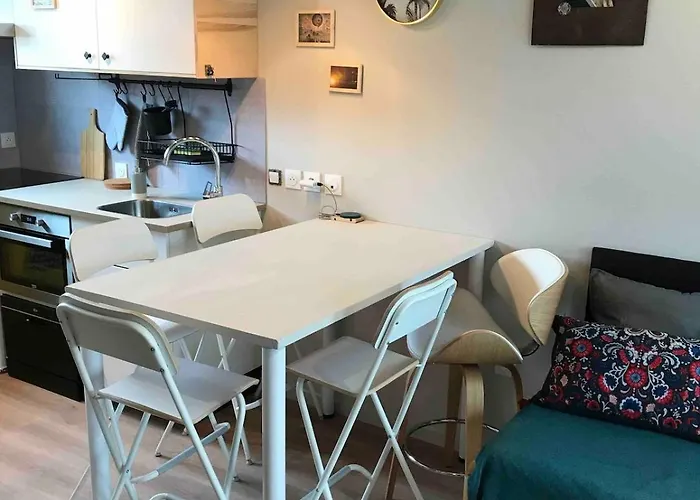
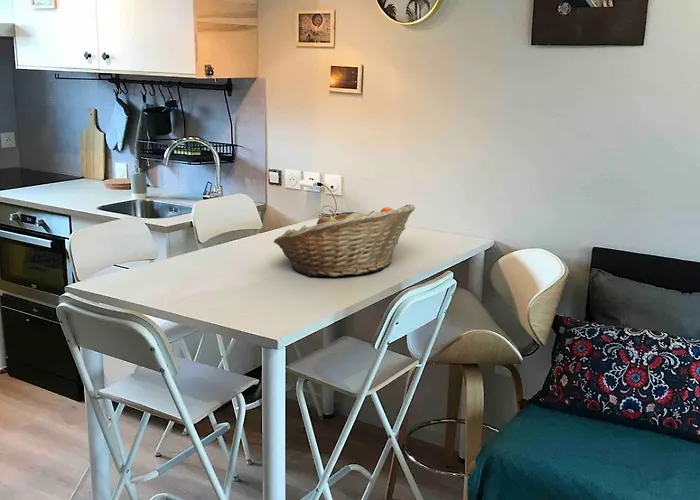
+ fruit basket [273,203,416,278]
